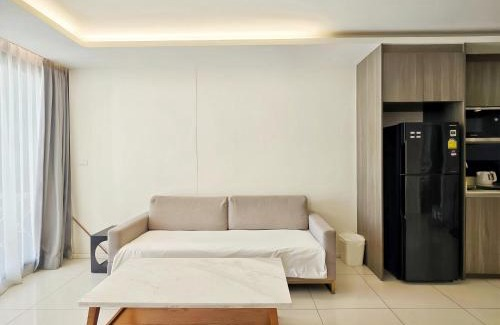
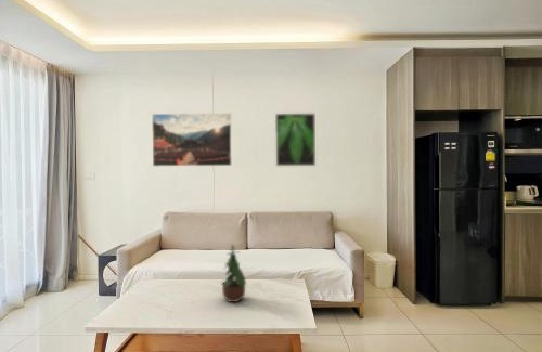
+ potted plant [219,244,247,303]
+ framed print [151,112,233,168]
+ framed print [274,113,317,167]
